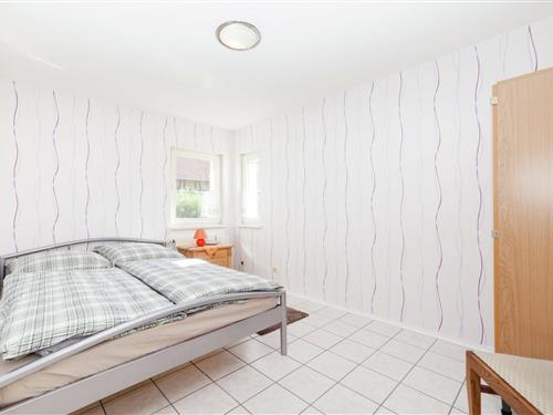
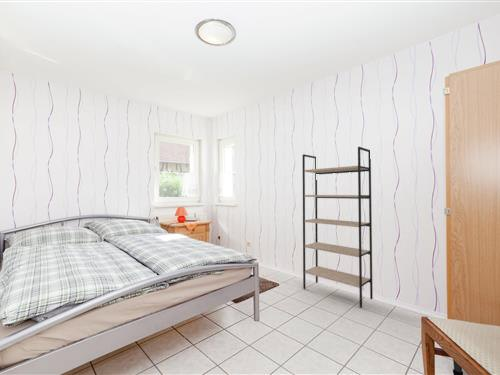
+ shelving unit [302,146,374,309]
